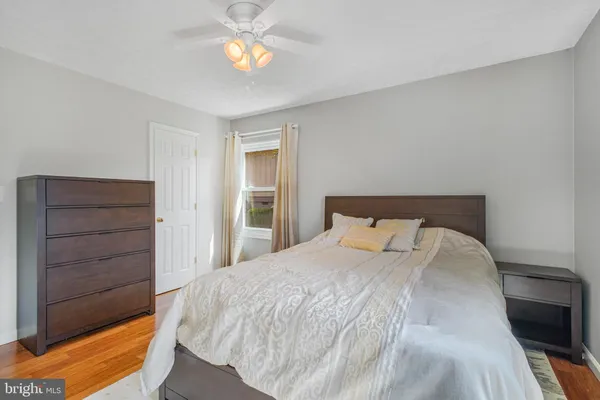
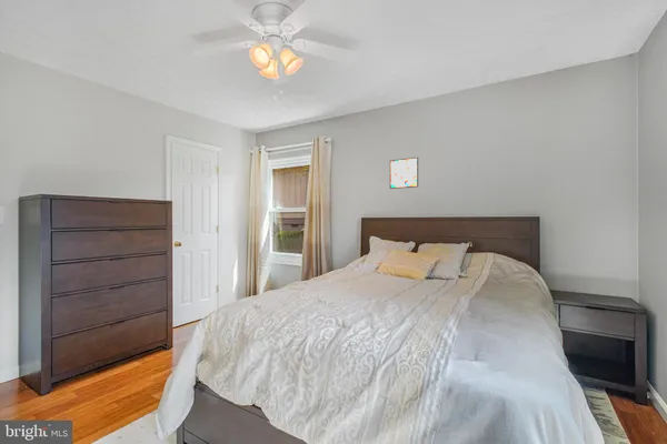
+ wall art [389,157,419,190]
